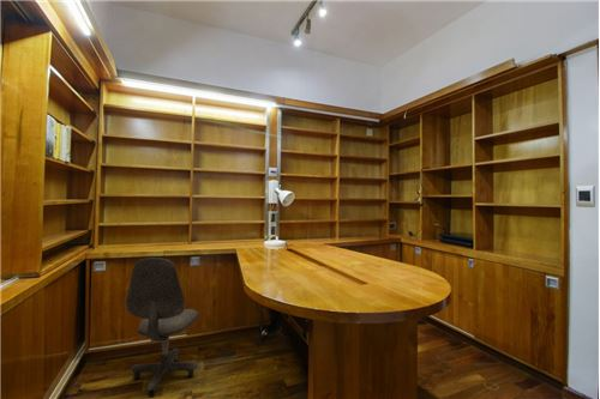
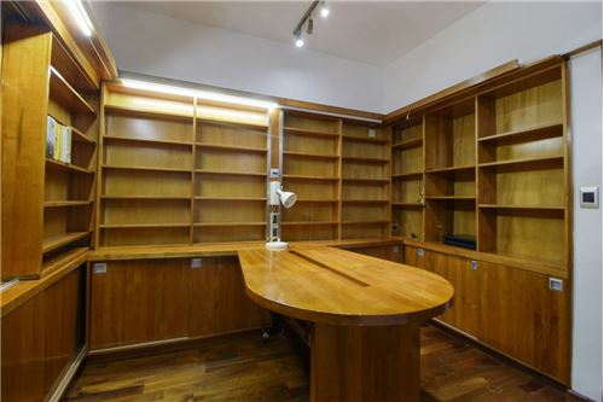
- office chair [125,256,200,398]
